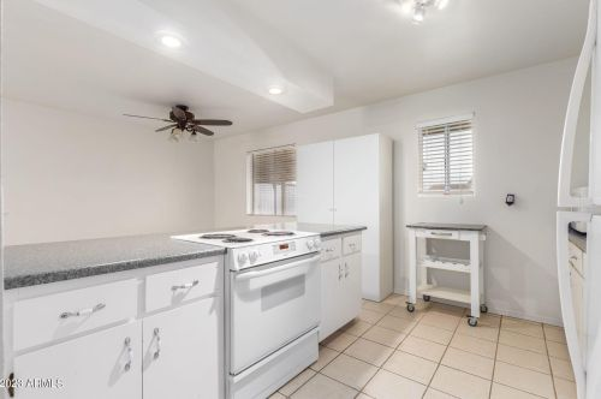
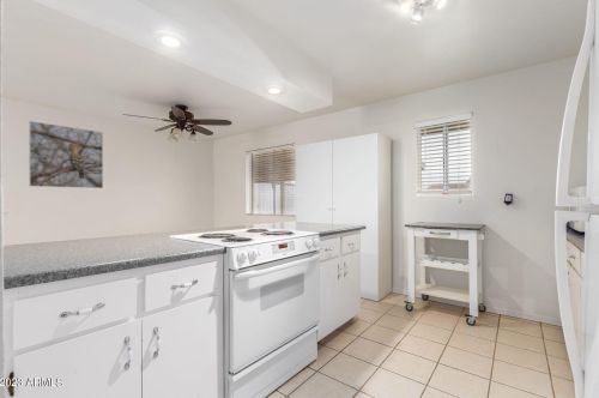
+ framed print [28,120,104,189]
